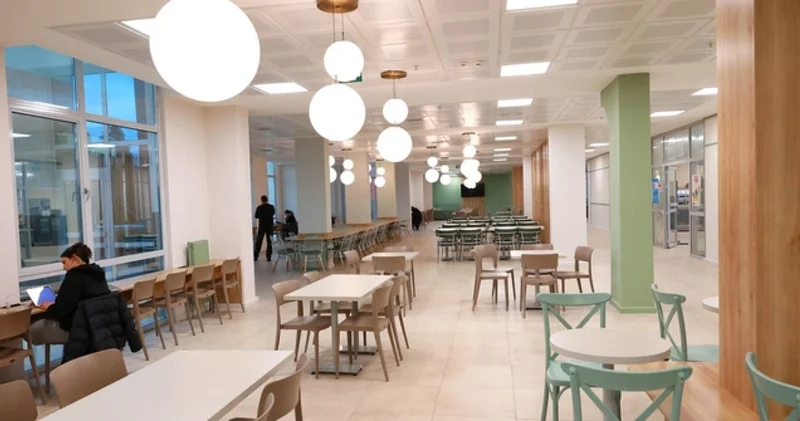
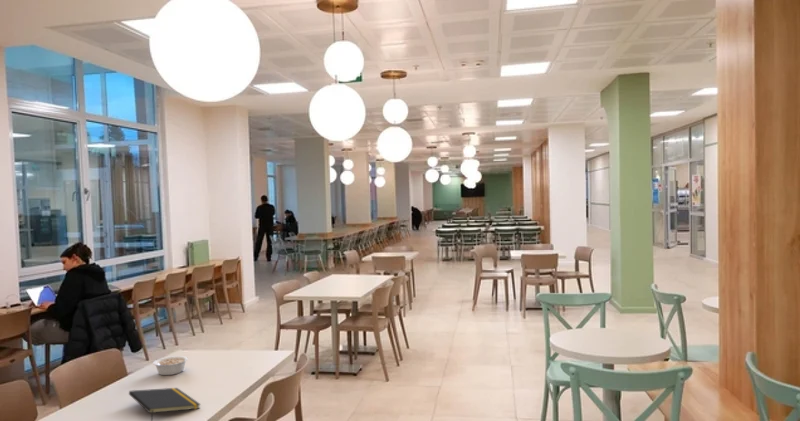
+ legume [152,355,189,376]
+ notepad [128,387,202,421]
